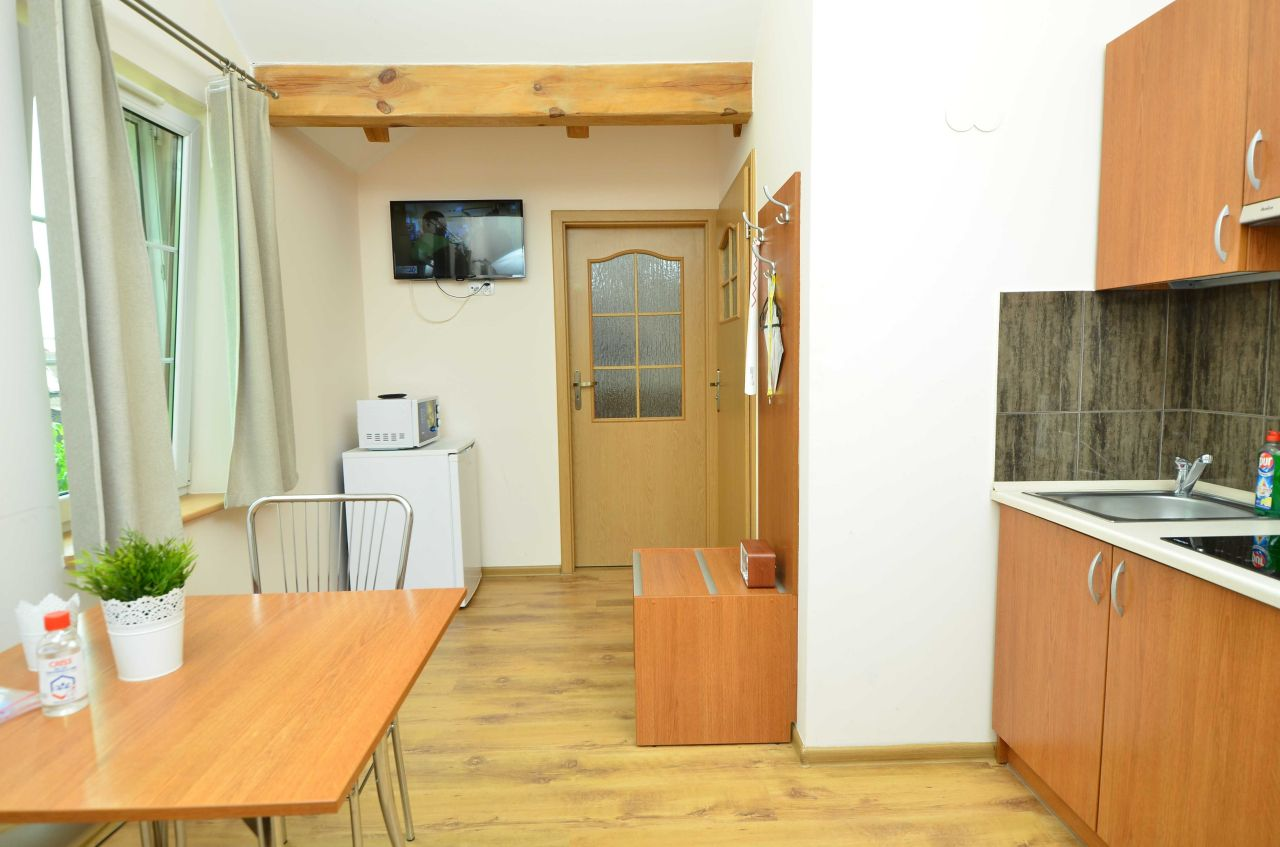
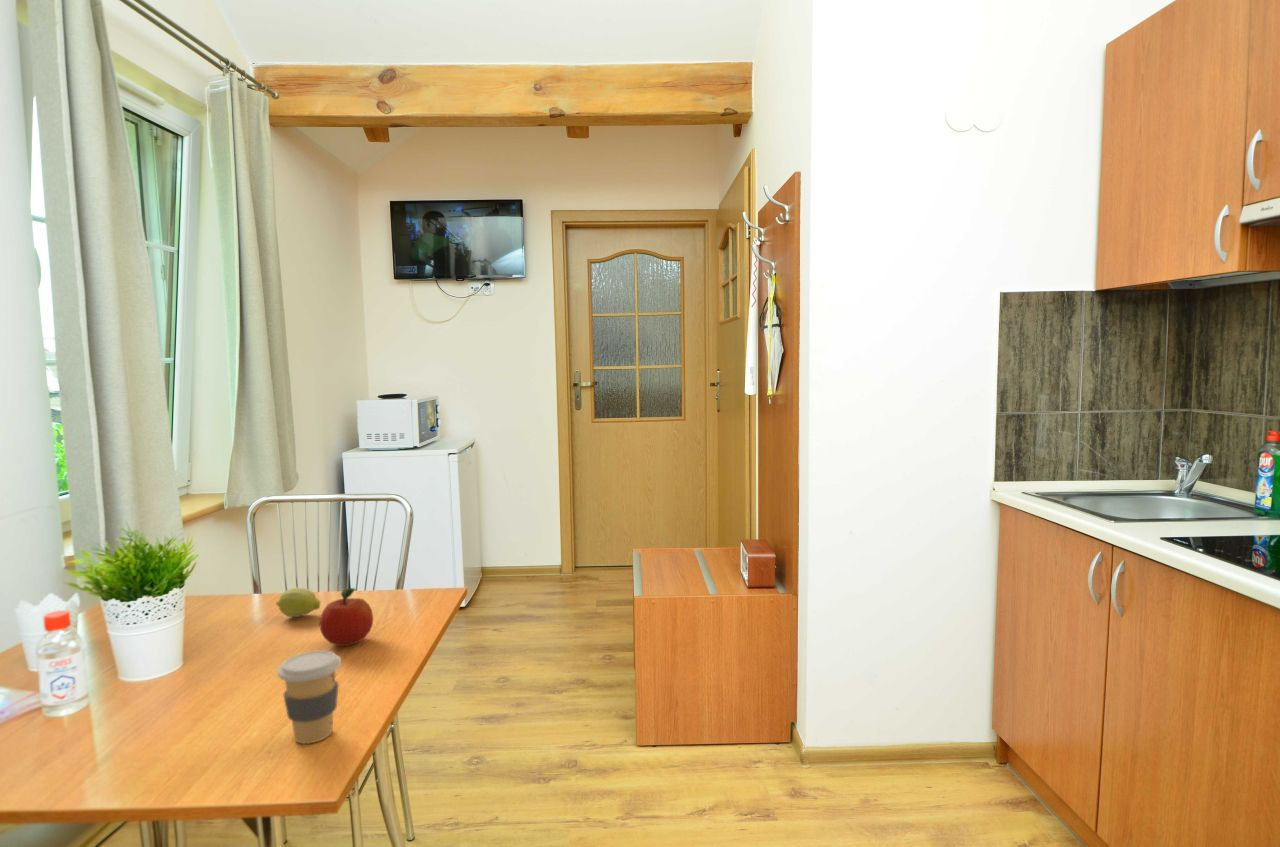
+ fruit [275,586,321,618]
+ coffee cup [276,649,342,745]
+ fruit [319,587,374,647]
